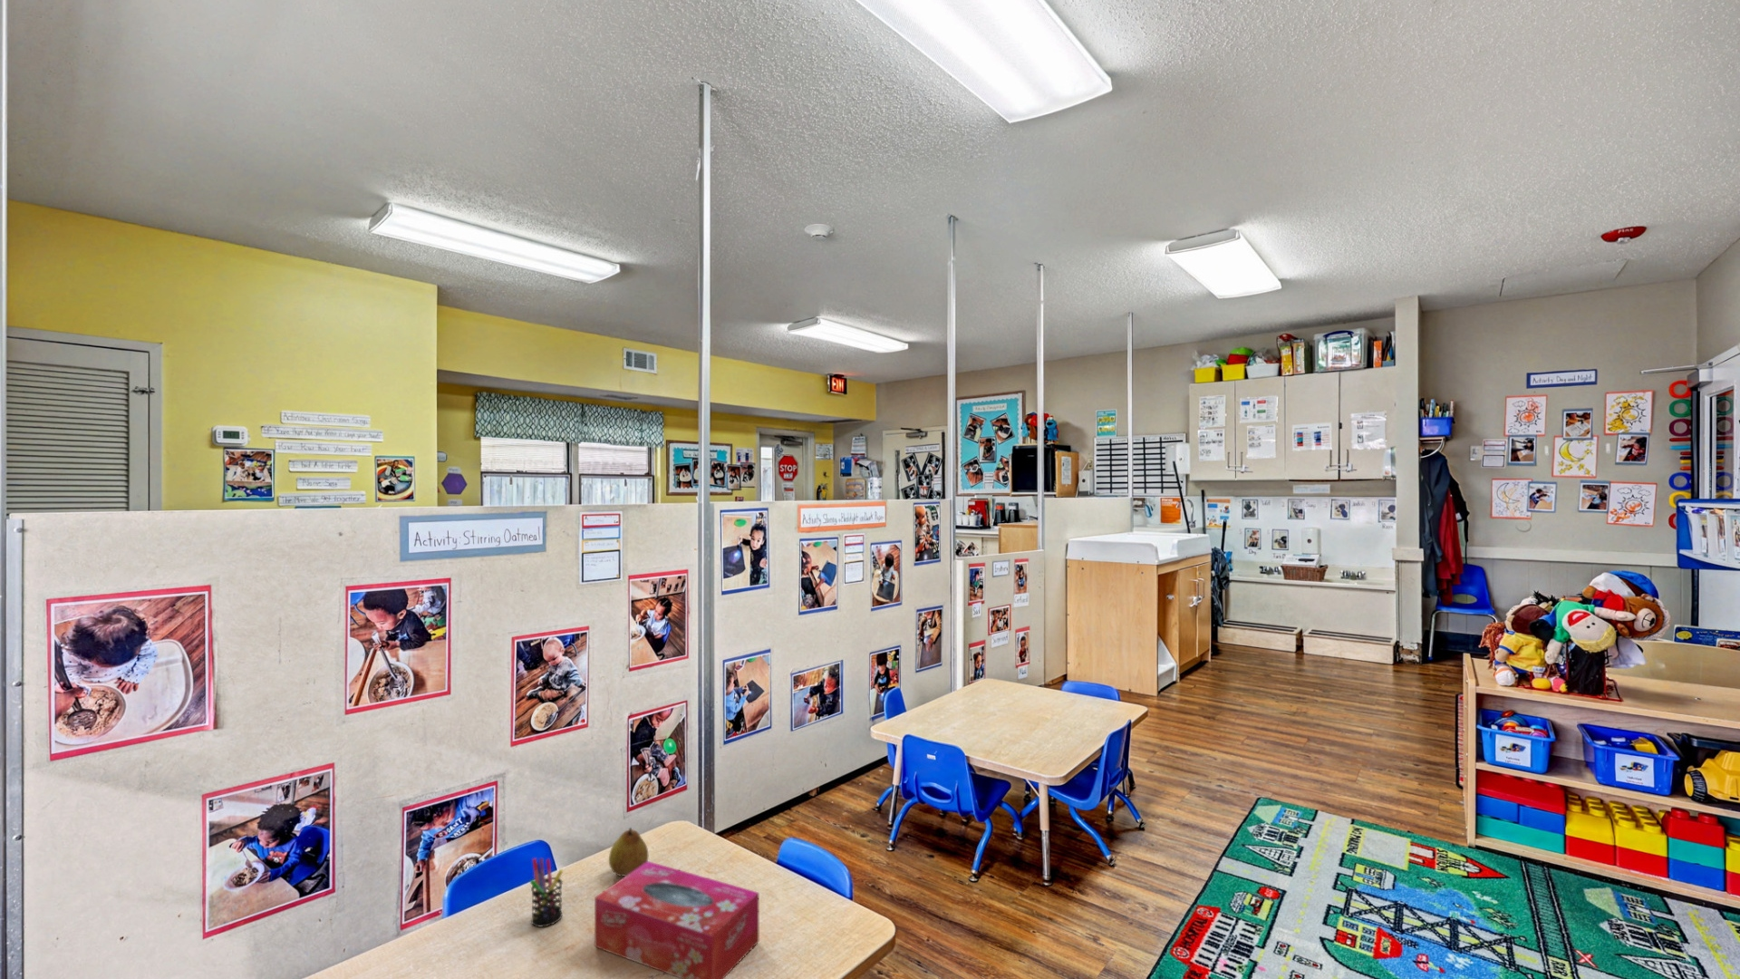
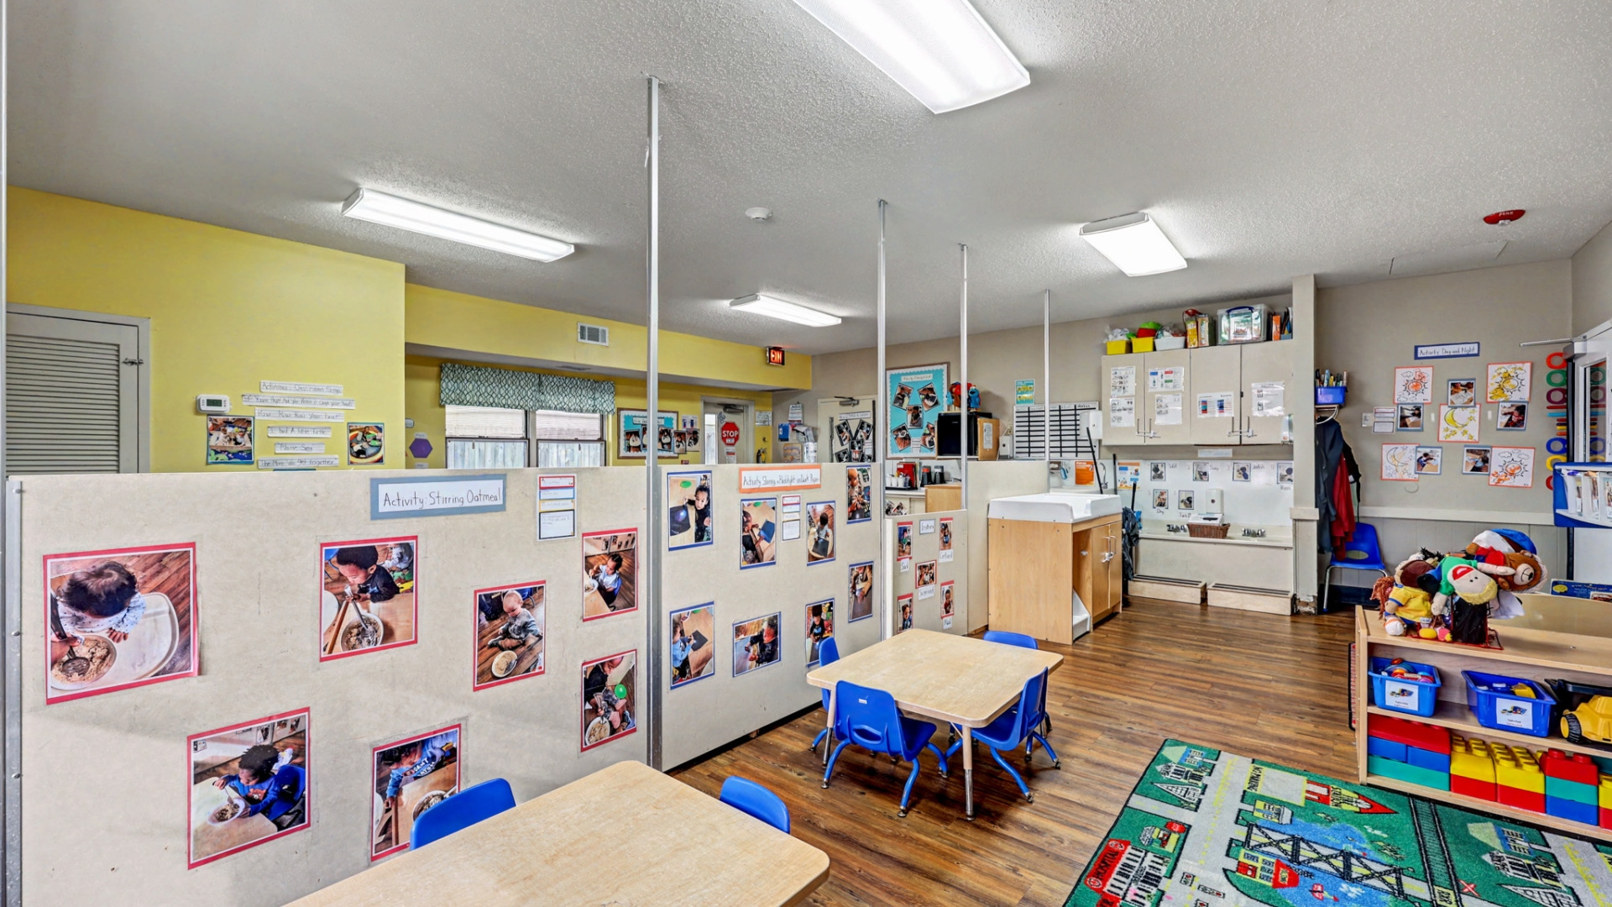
- pen holder [529,857,564,929]
- tissue box [594,861,759,979]
- fruit [608,827,649,877]
